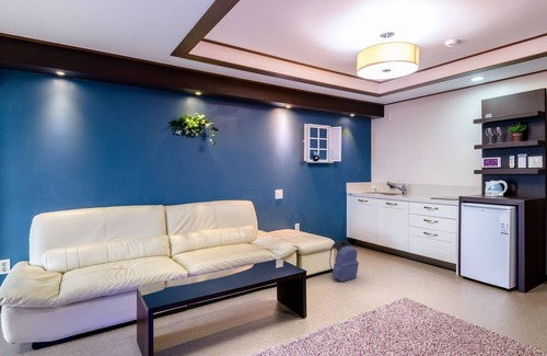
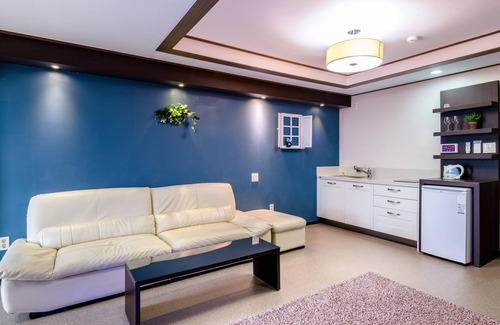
- backpack [328,240,360,283]
